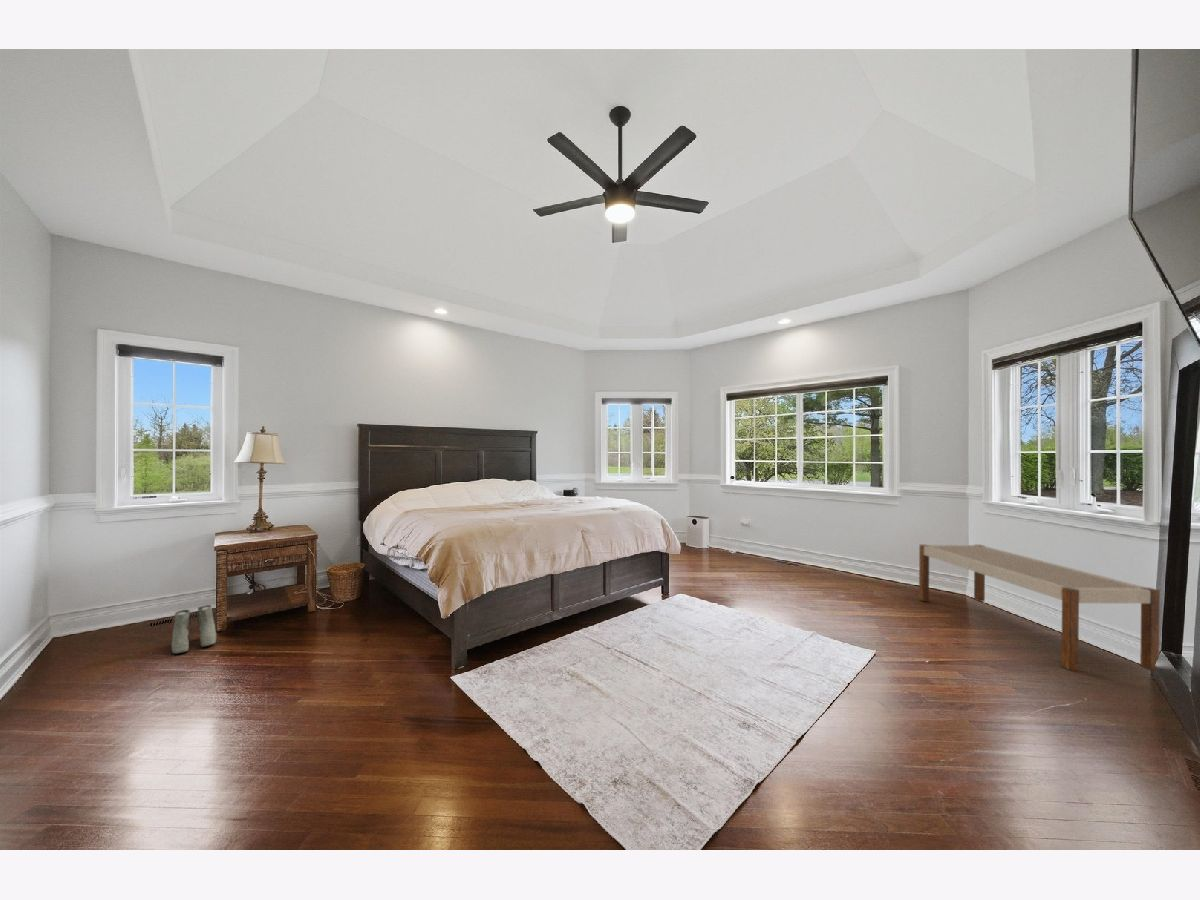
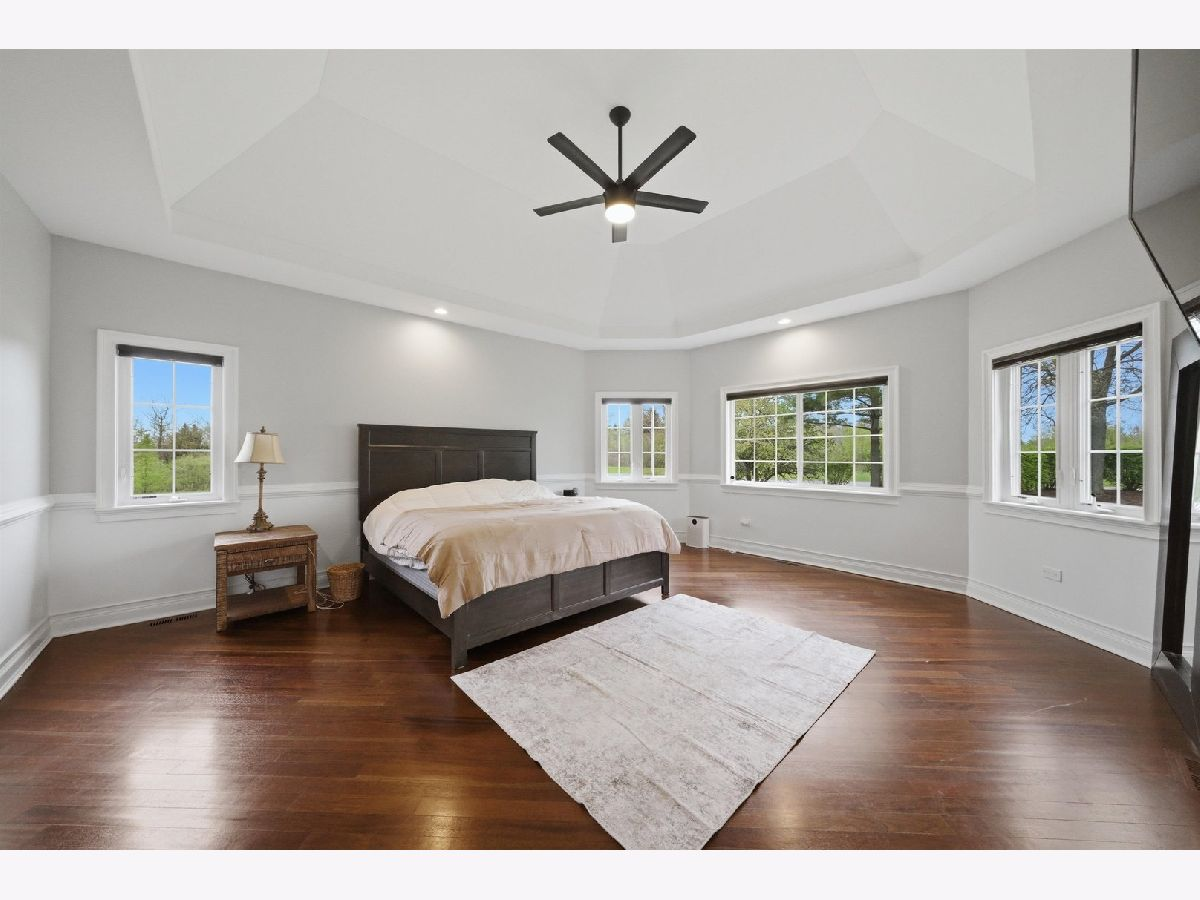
- bench [918,544,1161,672]
- boots [171,604,217,655]
